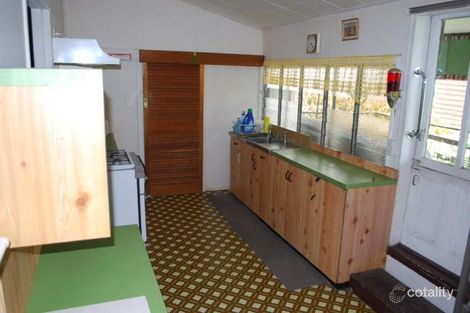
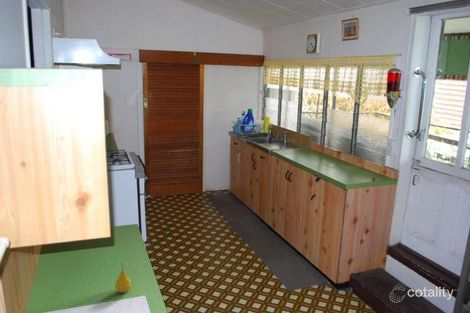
+ fruit [114,262,132,294]
